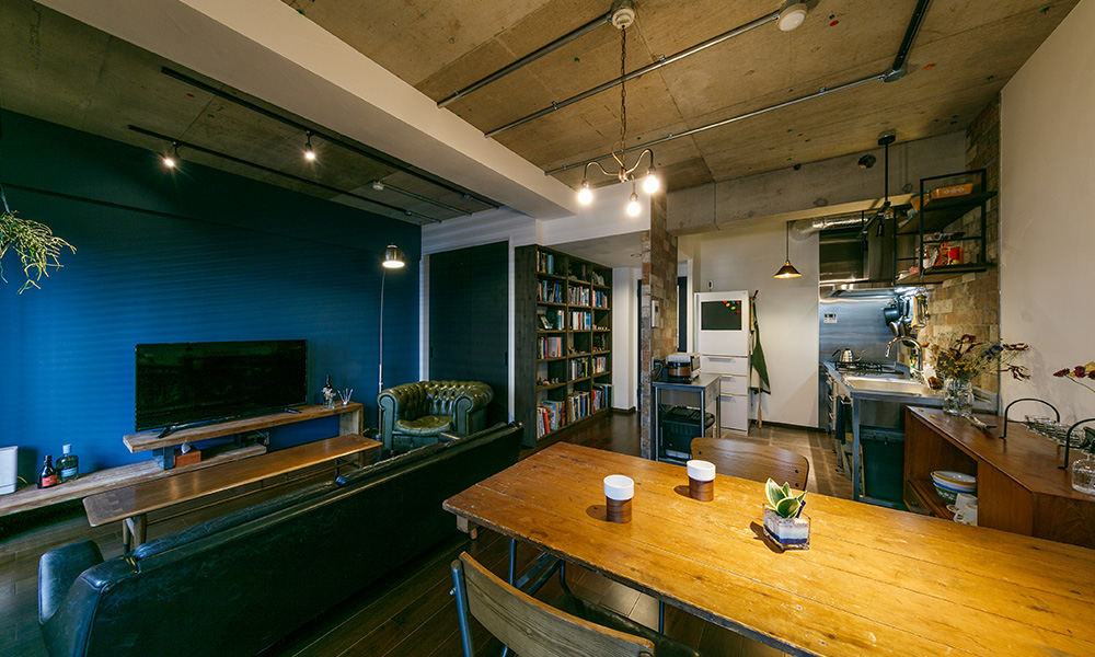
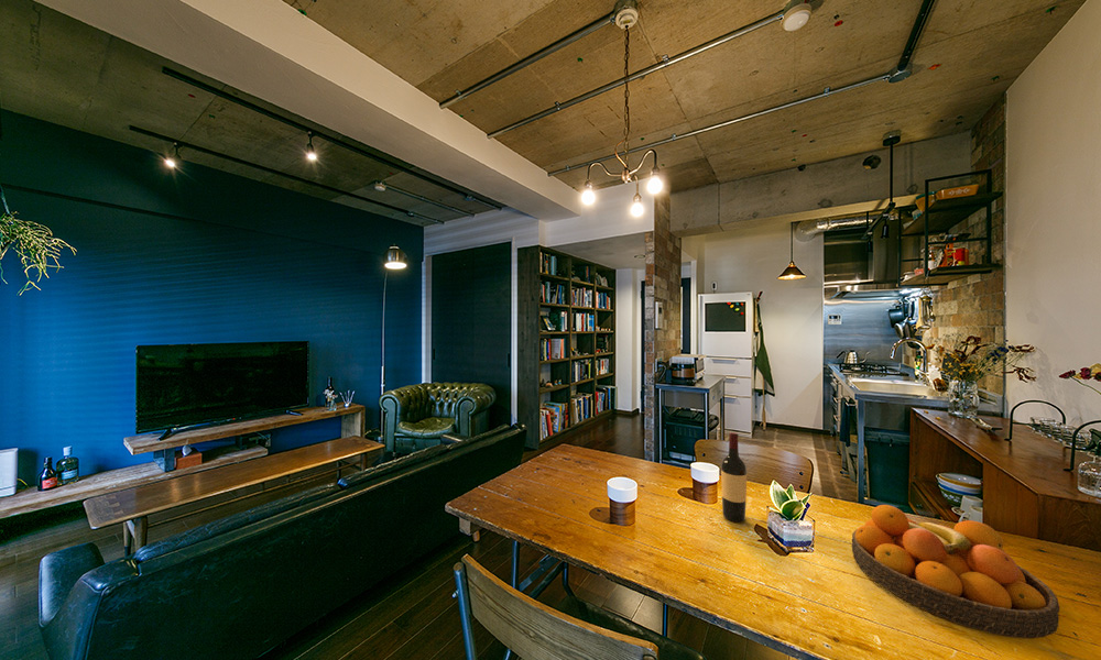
+ wine bottle [720,431,748,524]
+ fruit bowl [851,504,1060,639]
